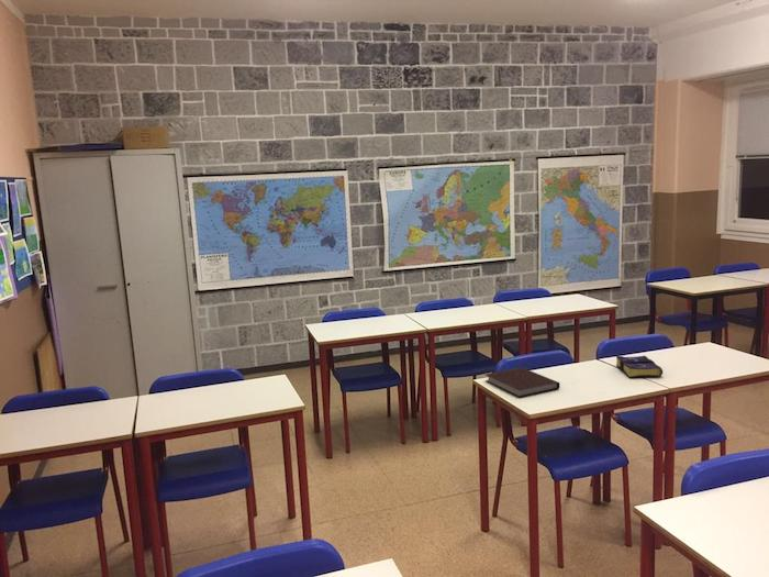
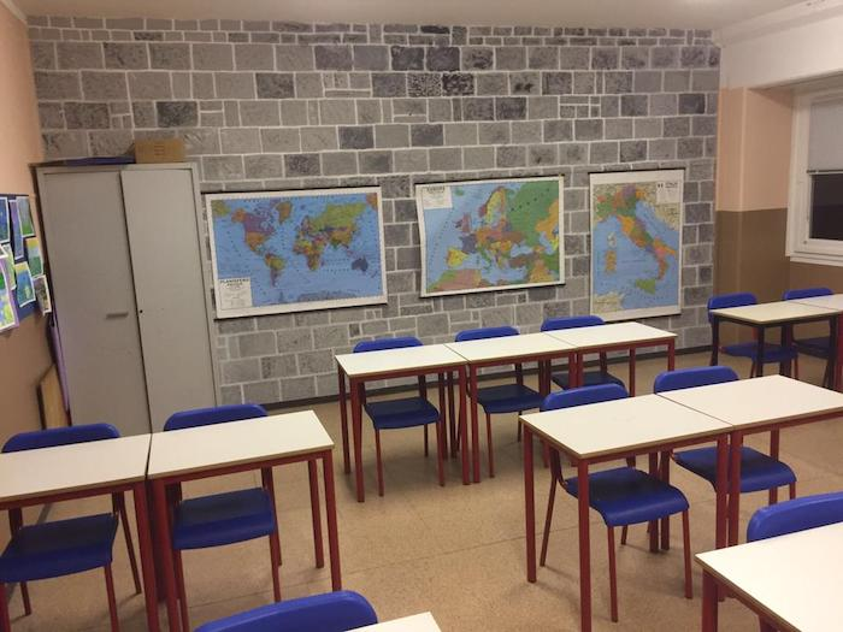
- notebook [484,366,560,399]
- book [615,355,664,379]
